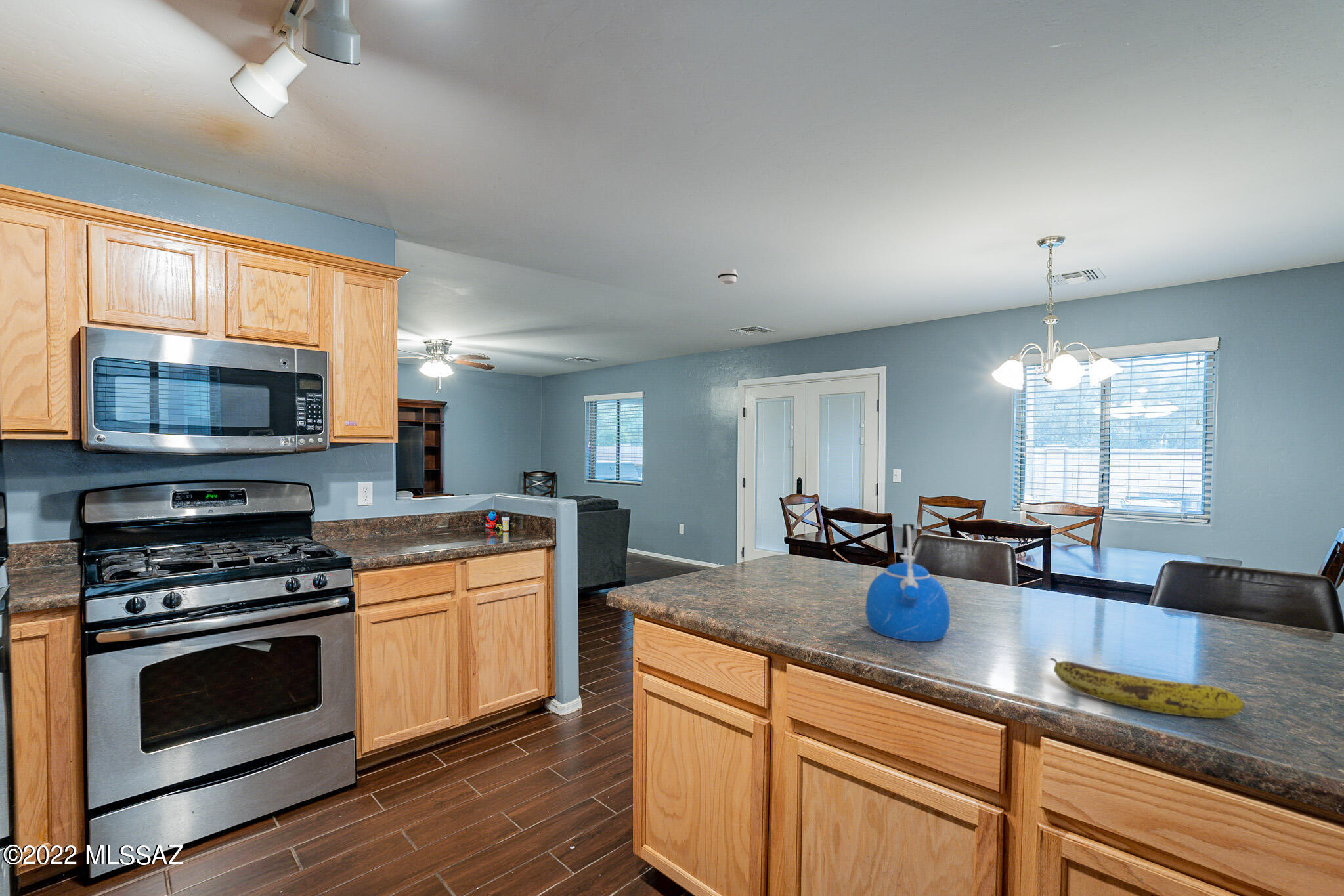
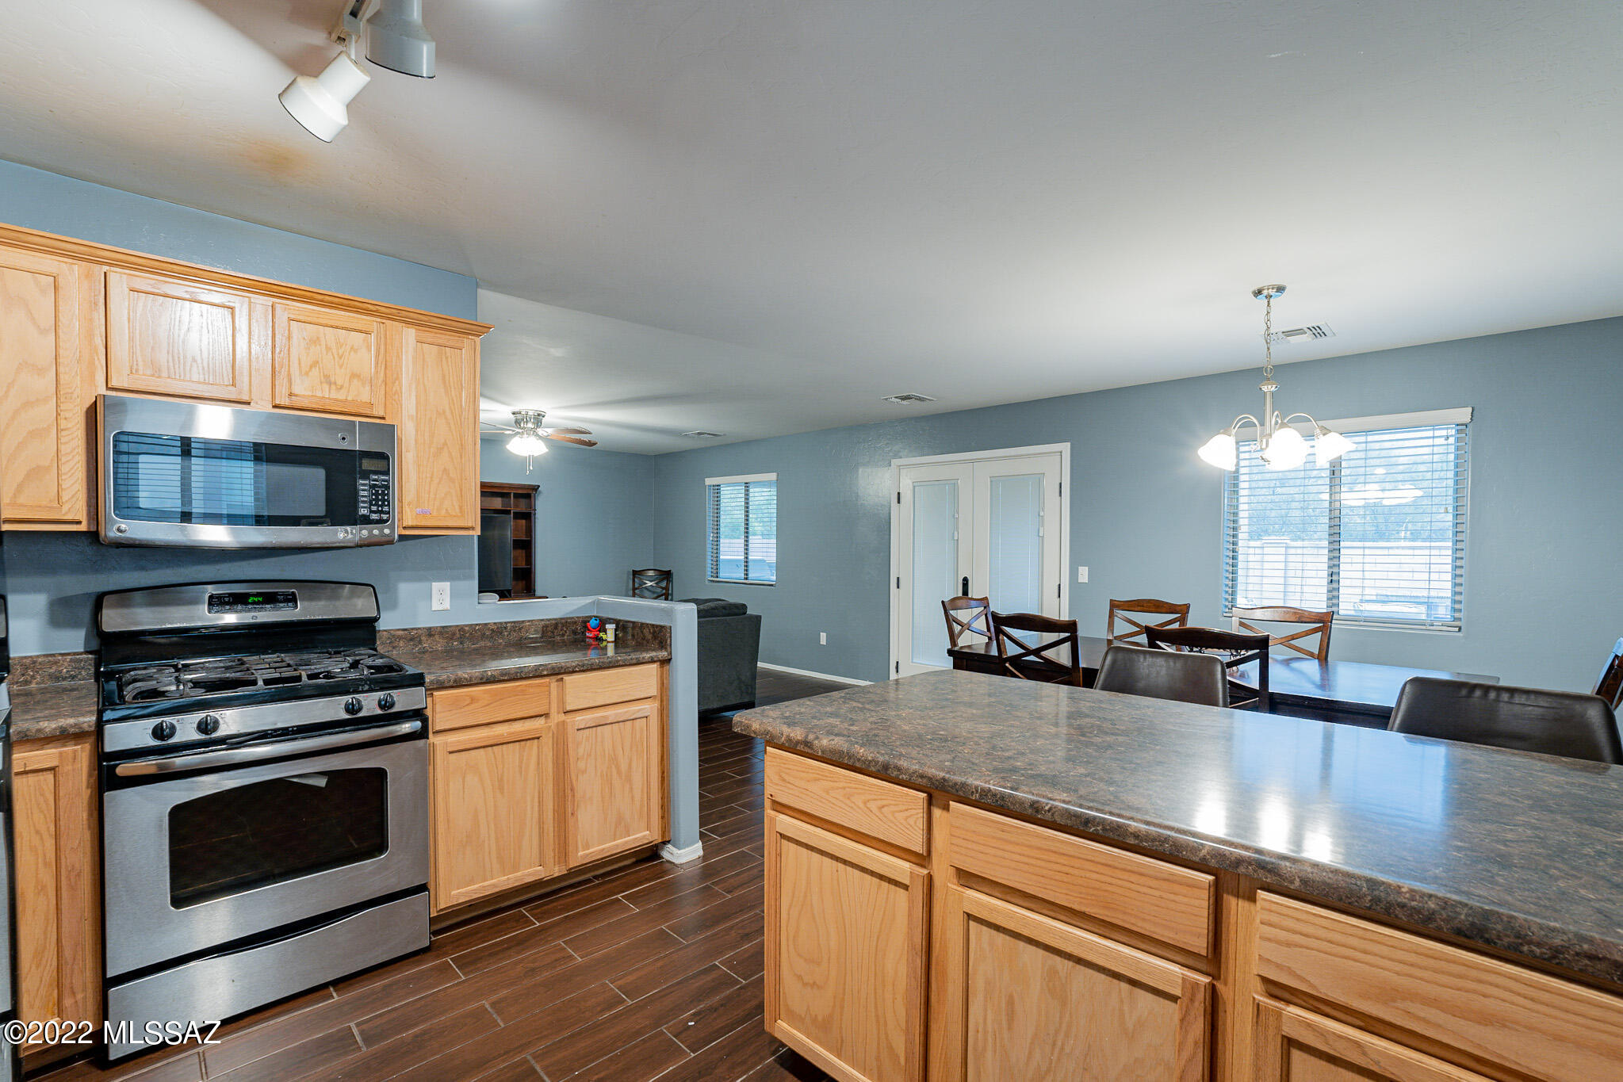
- smoke detector [717,268,739,285]
- fruit [1049,657,1246,719]
- kettle [865,523,951,643]
